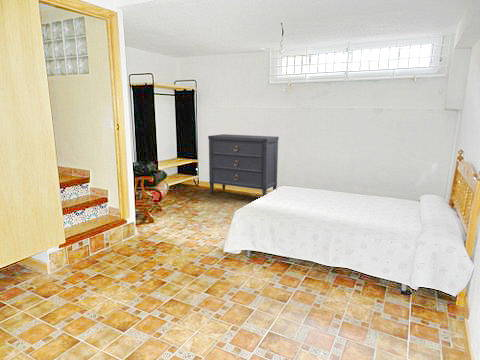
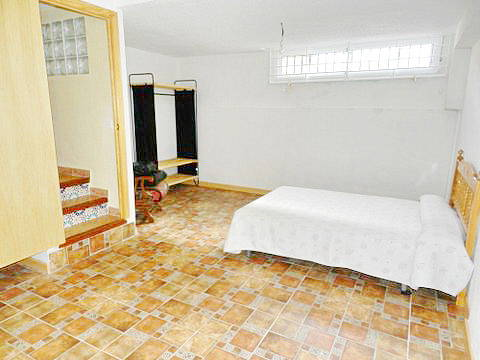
- dresser [207,133,280,197]
